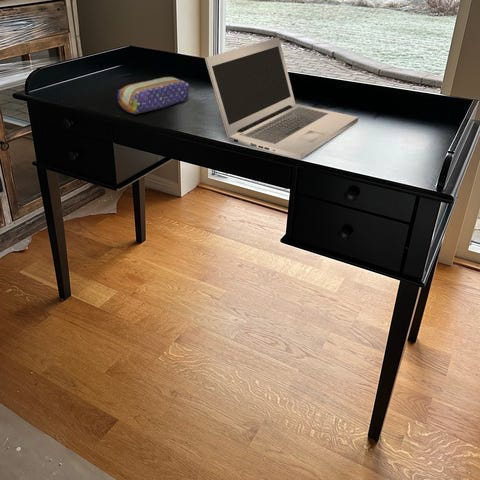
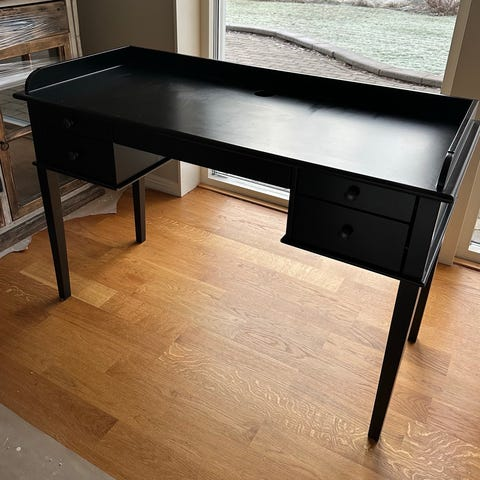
- laptop [204,36,359,160]
- pencil case [117,76,190,115]
